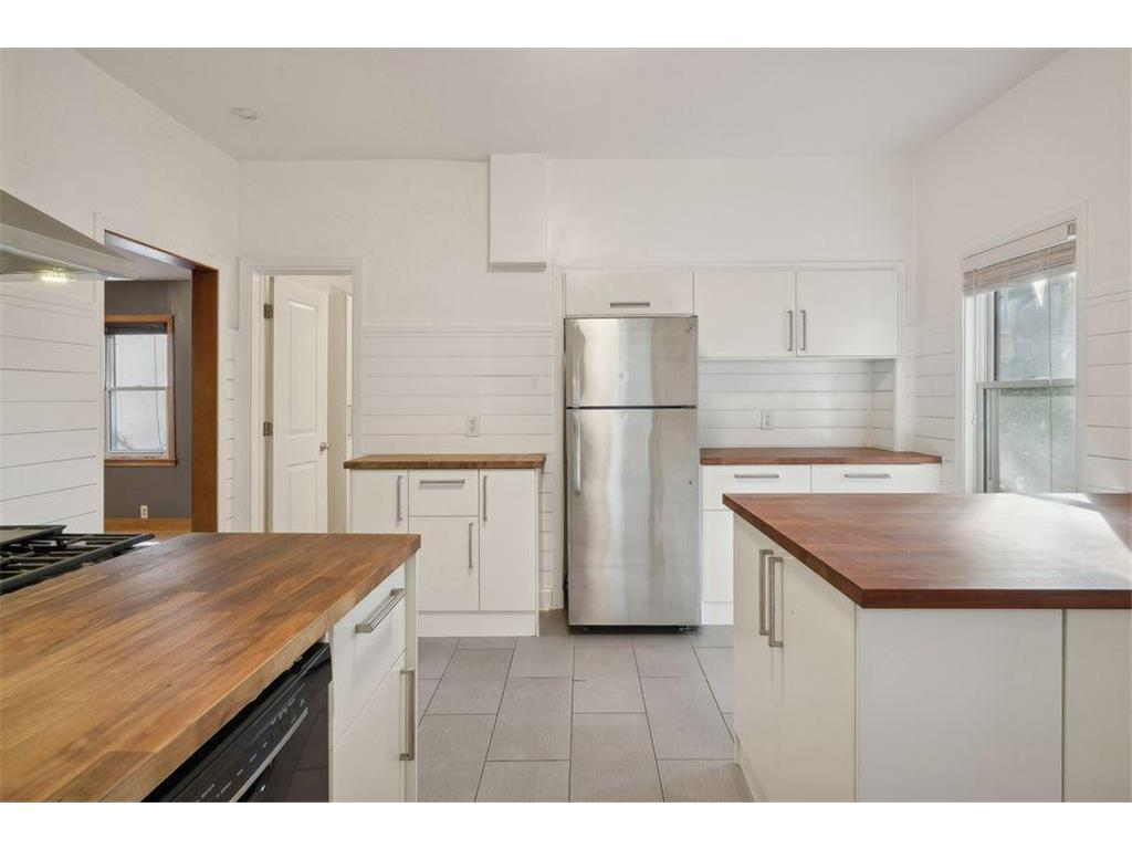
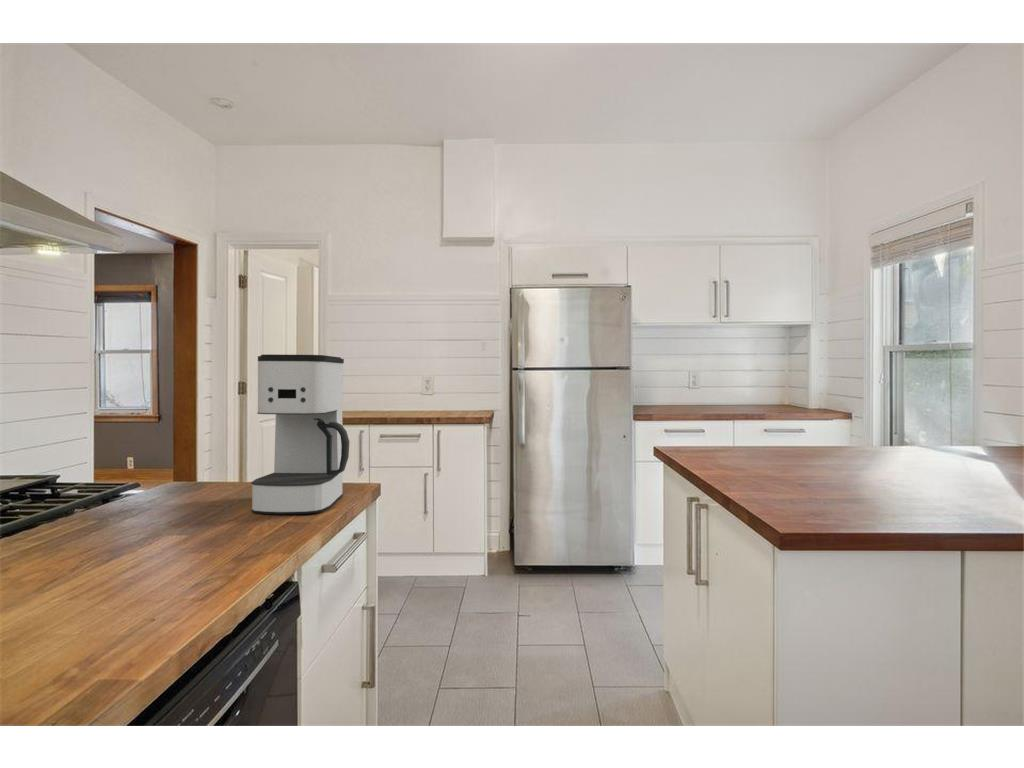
+ coffee maker [250,354,350,515]
